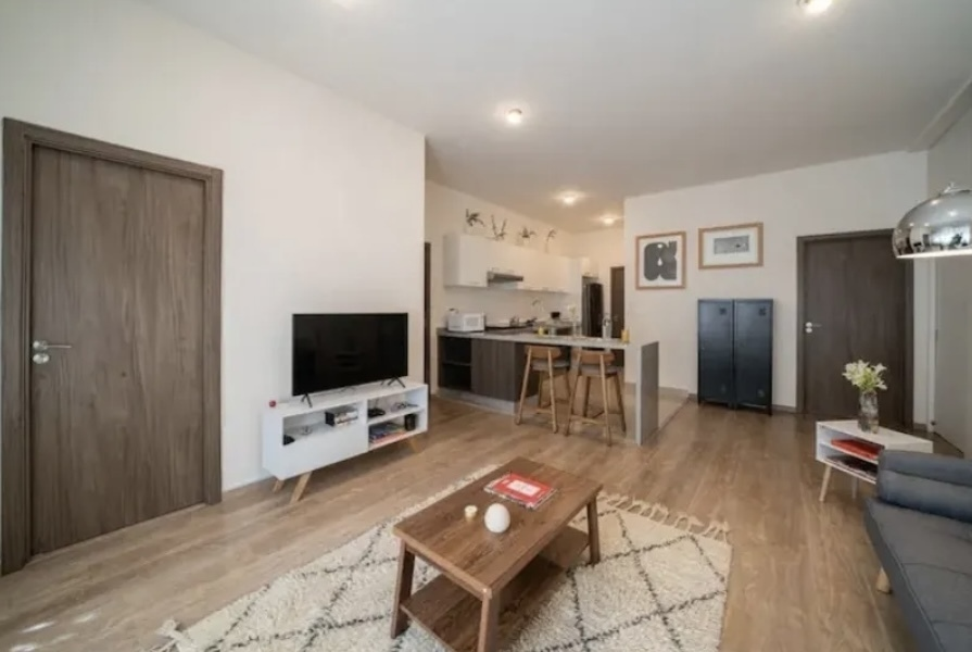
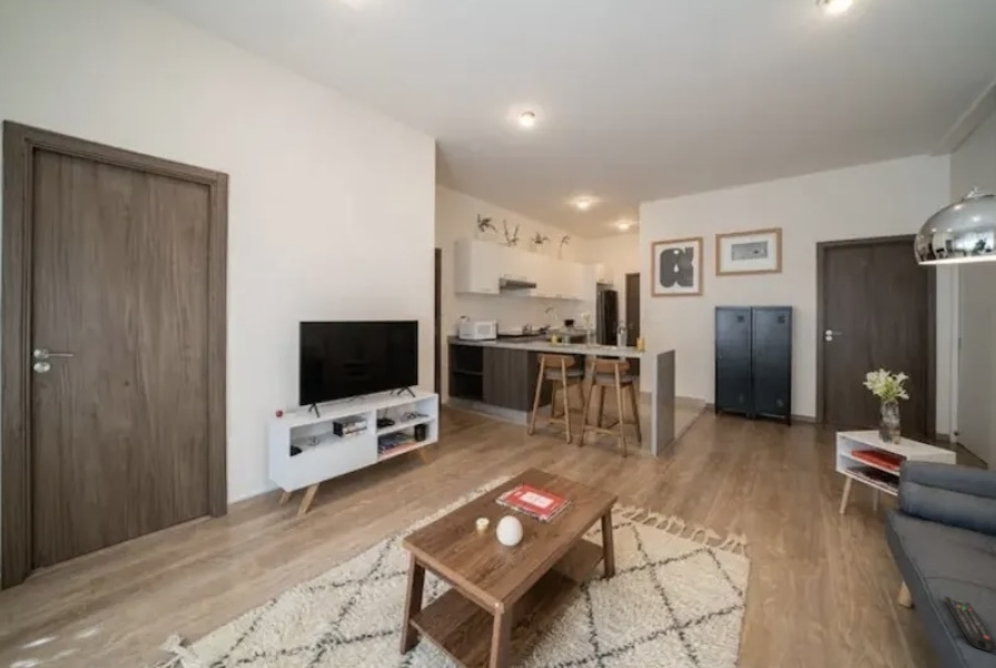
+ remote control [943,595,996,652]
